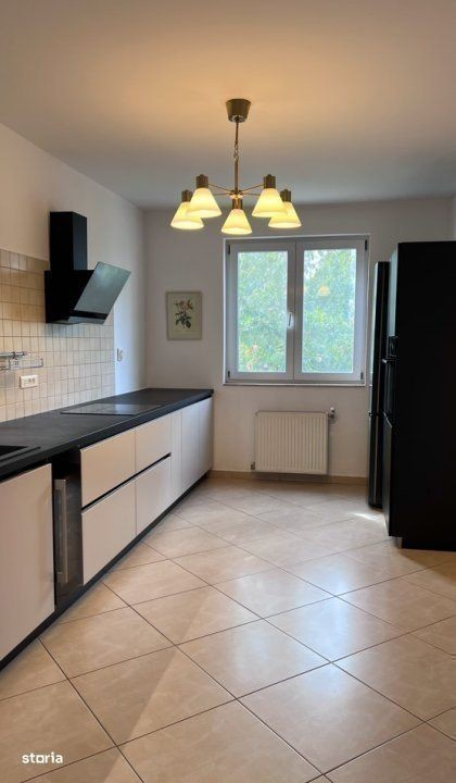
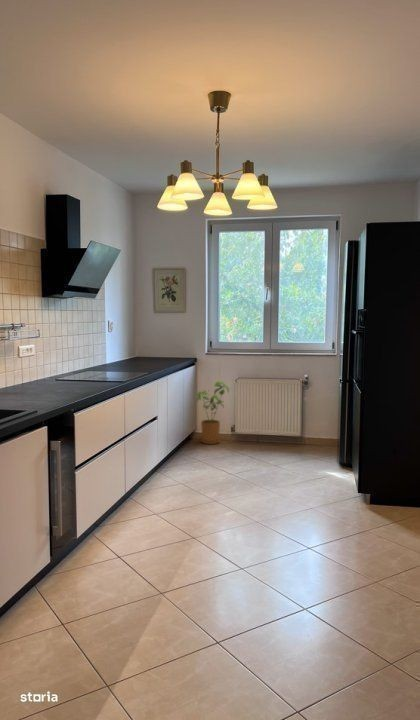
+ house plant [196,380,230,445]
